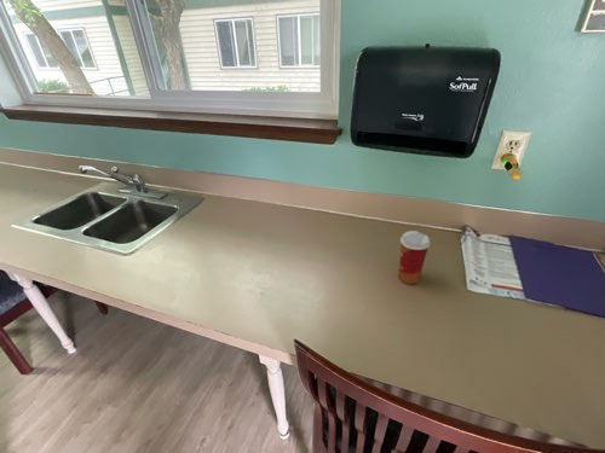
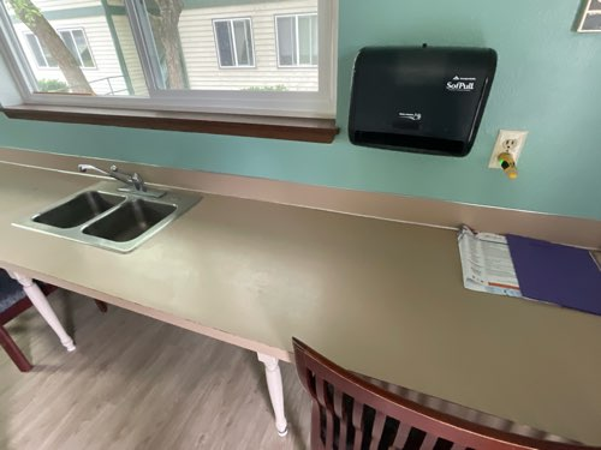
- paper cup [398,230,431,285]
